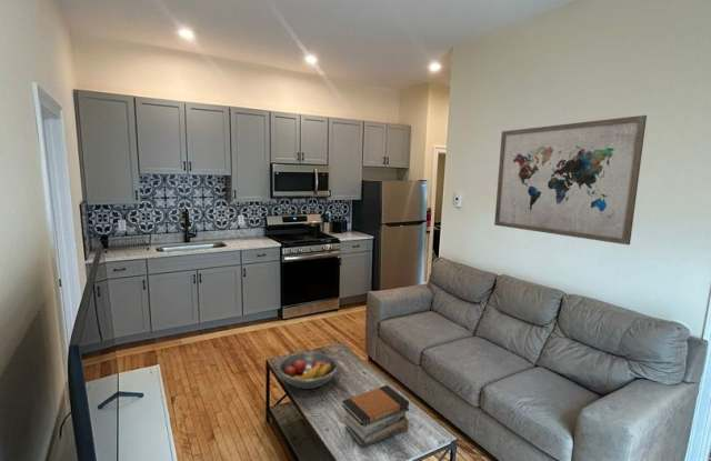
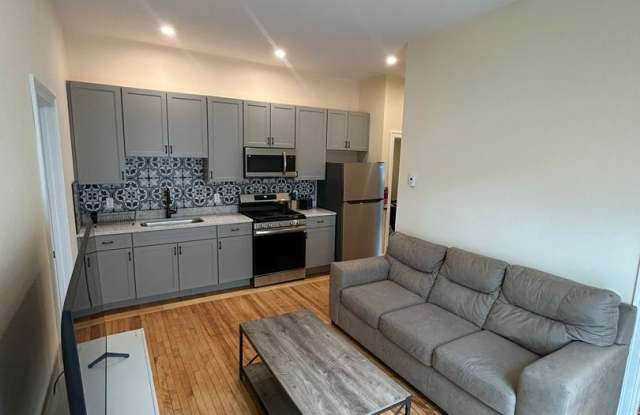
- fruit bowl [277,351,340,390]
- wall art [493,114,648,245]
- book stack [341,384,410,449]
